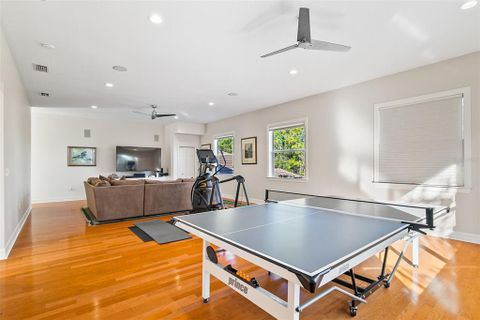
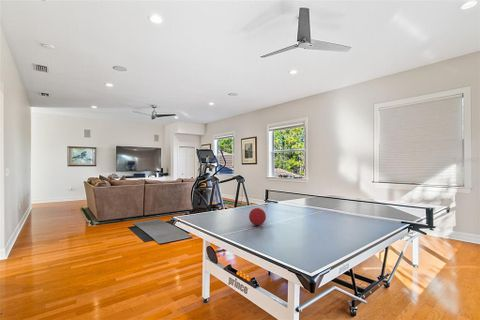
+ ball [248,207,267,226]
